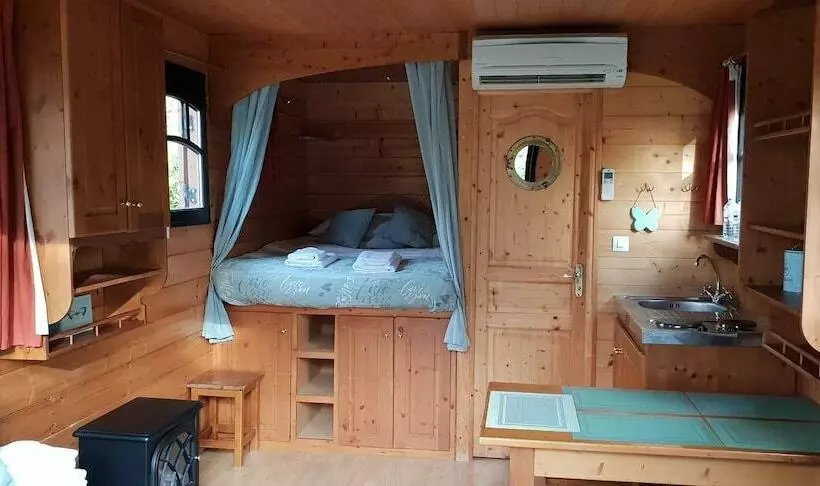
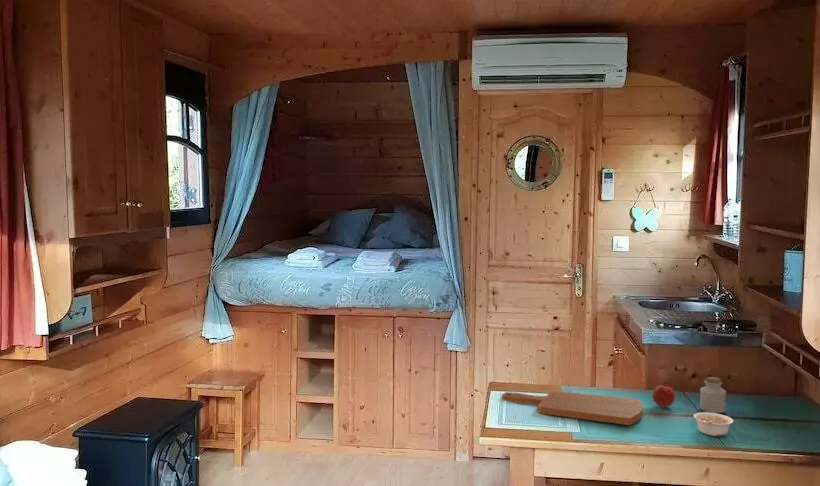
+ fruit [651,380,676,409]
+ cutting board [501,390,644,426]
+ legume [692,411,735,437]
+ jar [699,376,727,414]
